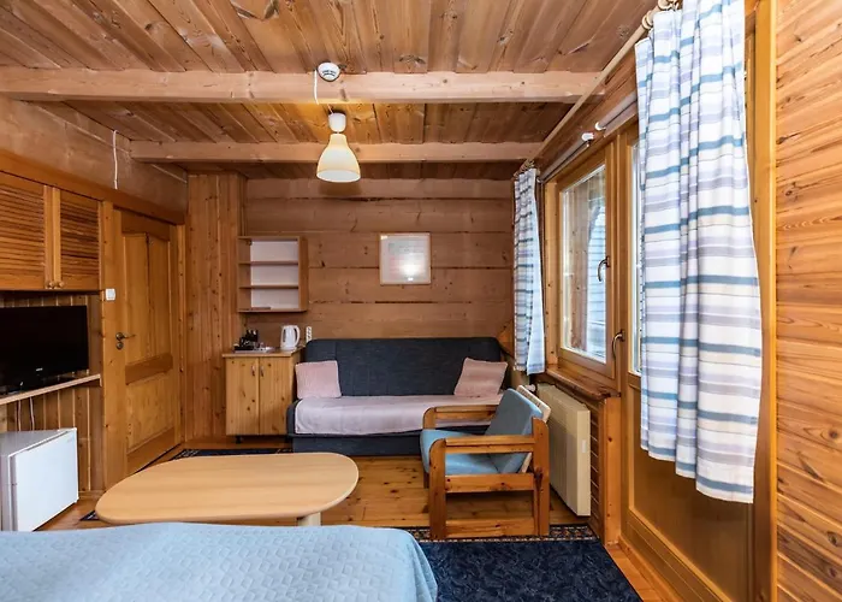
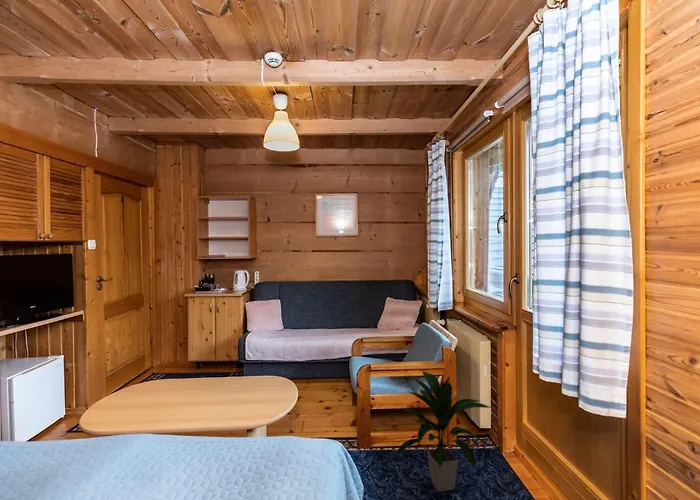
+ indoor plant [392,370,493,493]
